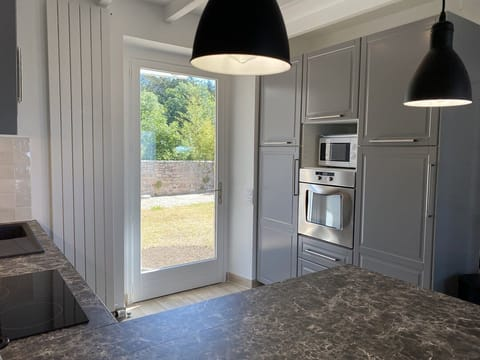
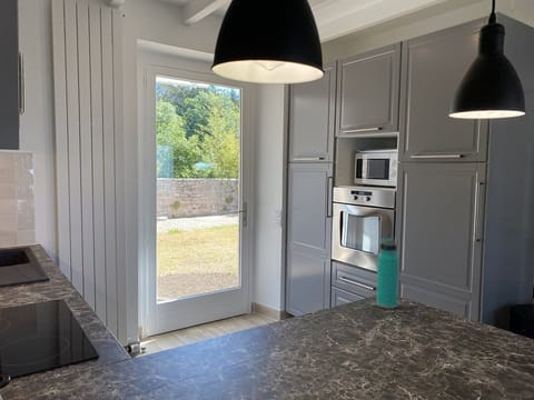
+ water bottle [375,237,400,310]
